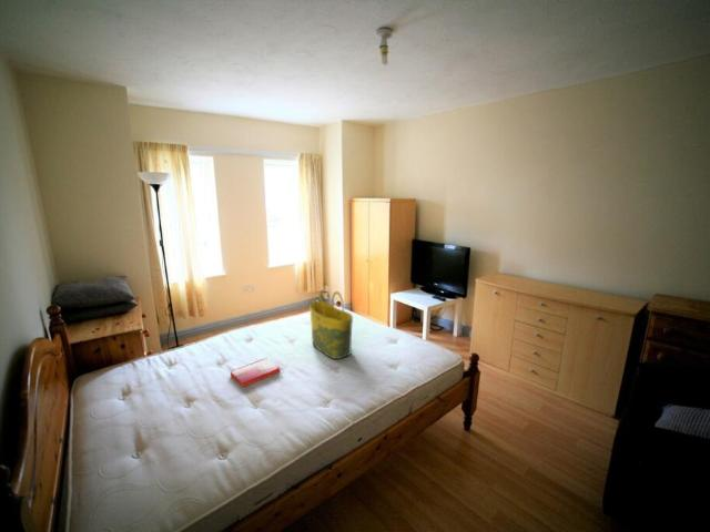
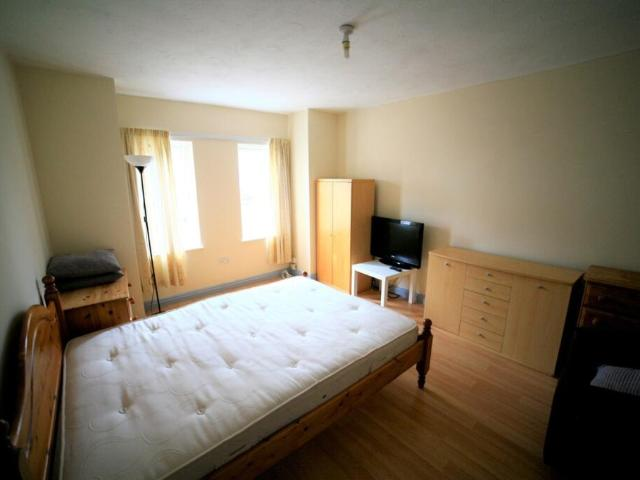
- tote bag [308,290,354,360]
- hardback book [230,357,281,388]
